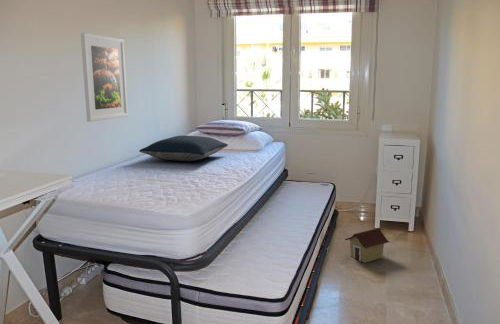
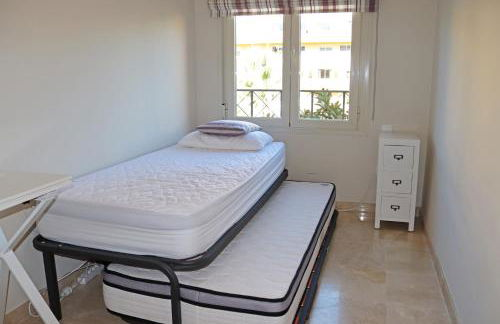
- pillow [138,135,229,162]
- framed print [80,32,129,123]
- toy house [344,227,391,264]
